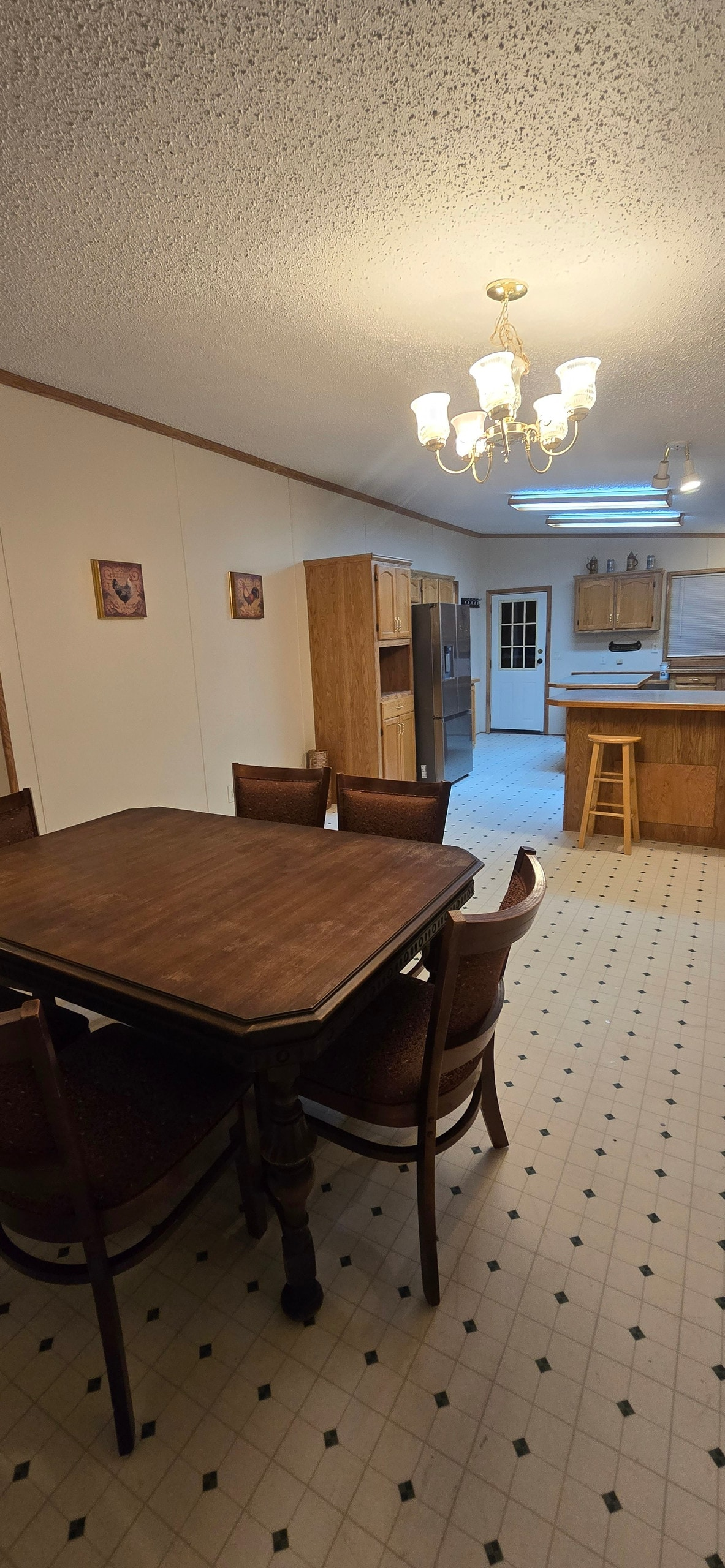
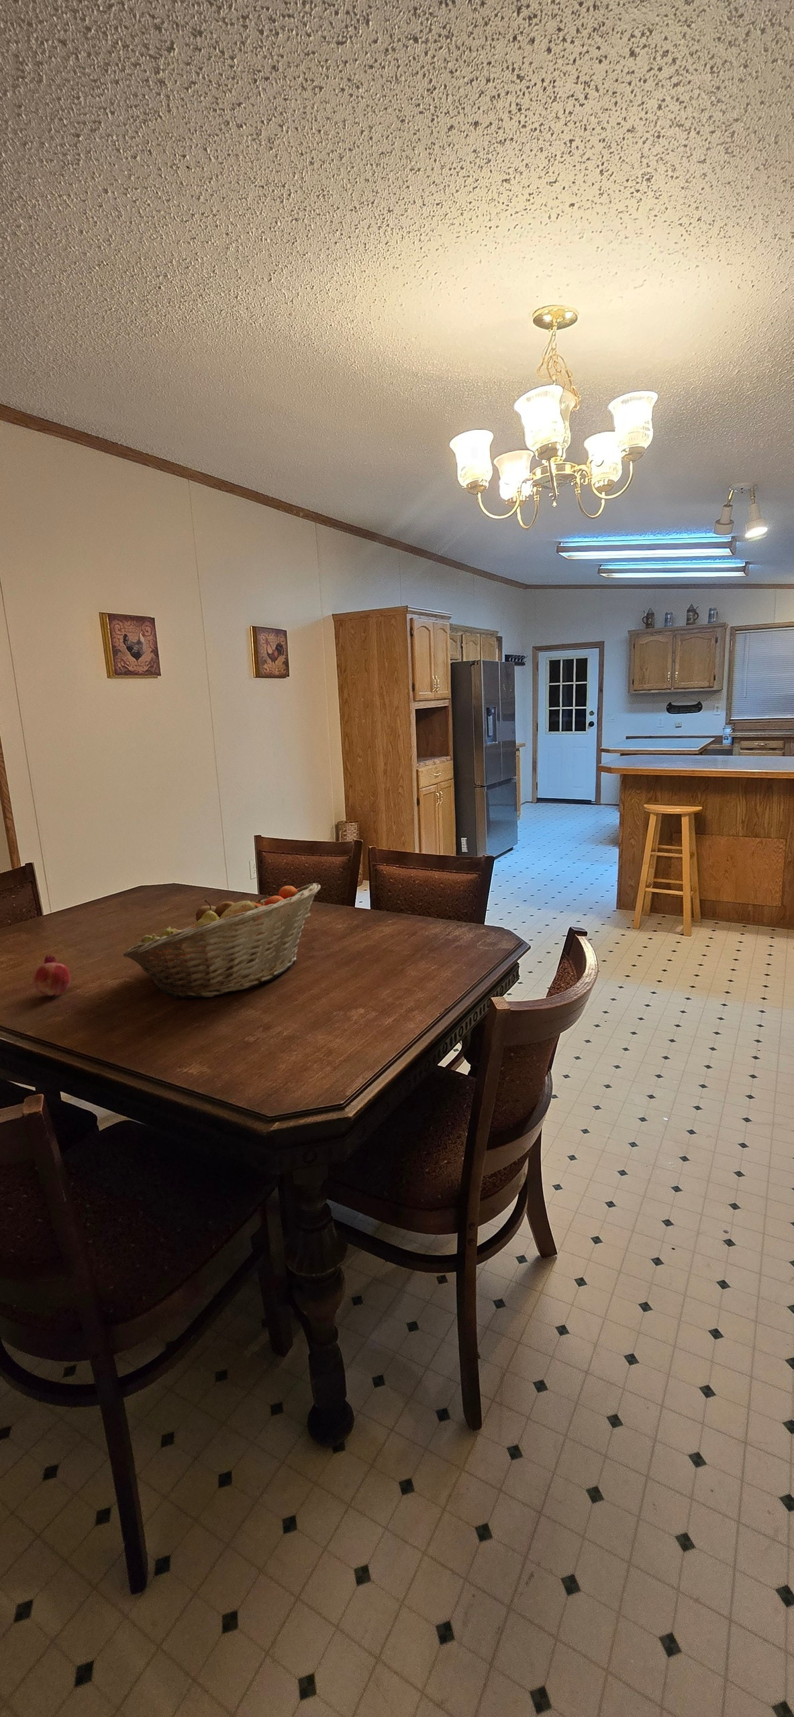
+ fruit basket [123,883,322,1000]
+ fruit [32,955,71,998]
